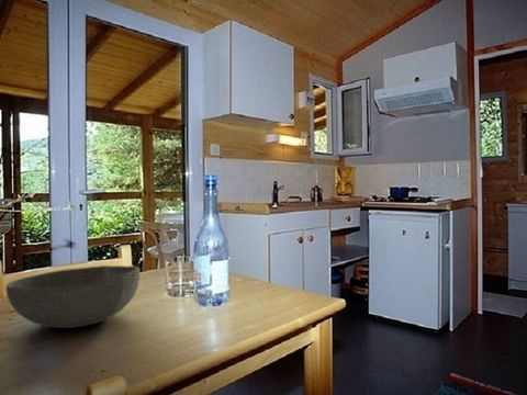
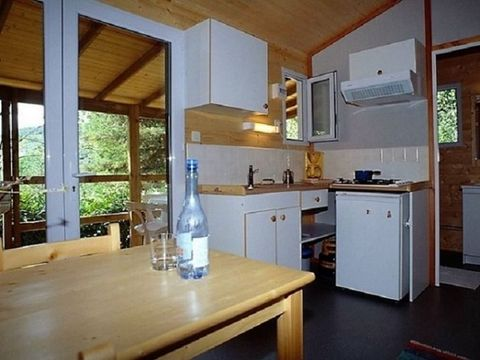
- bowl [4,264,141,329]
